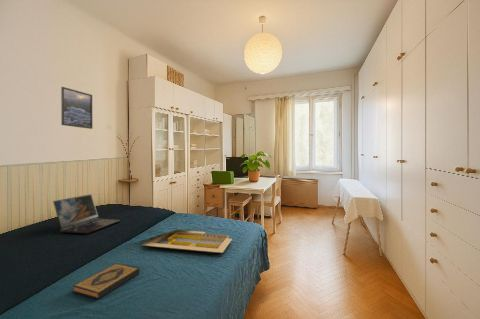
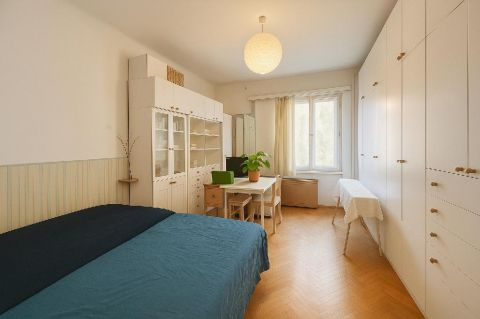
- serving tray [141,229,233,254]
- hardback book [72,263,140,300]
- laptop [52,193,122,234]
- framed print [60,86,93,130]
